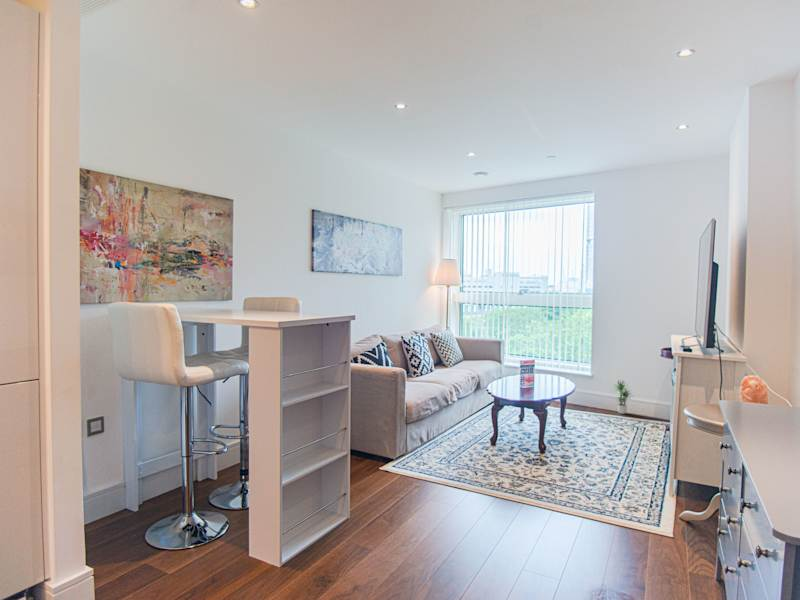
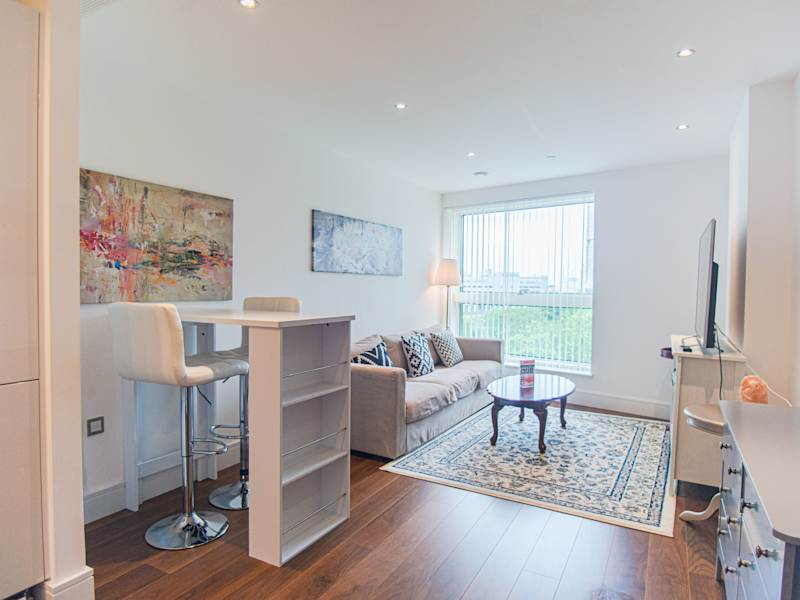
- potted plant [612,379,634,415]
